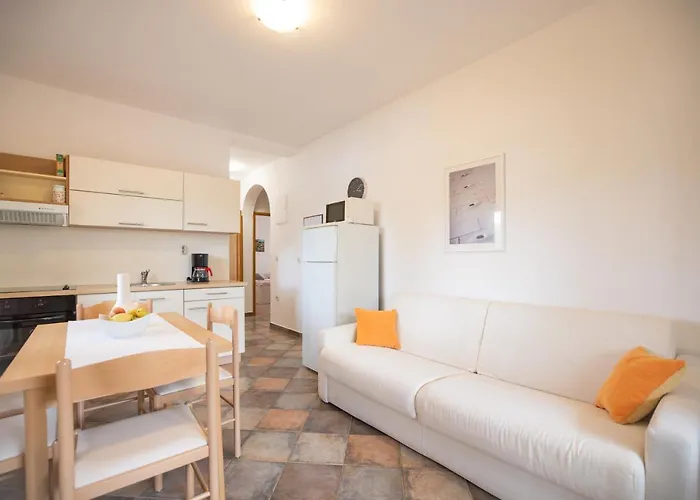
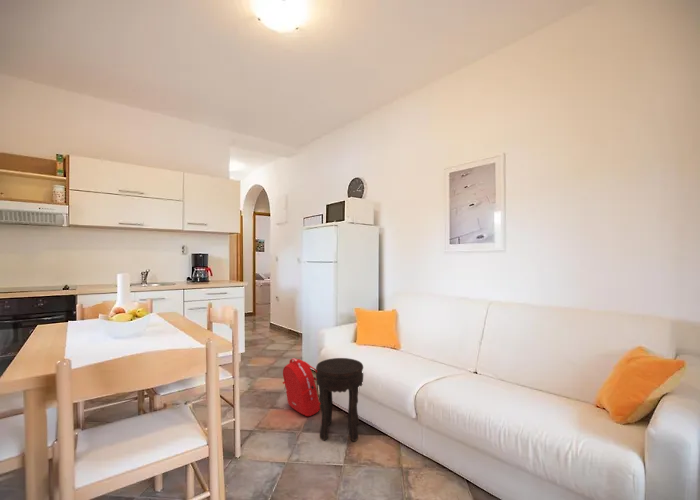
+ backpack [282,357,321,417]
+ side table [315,357,364,442]
